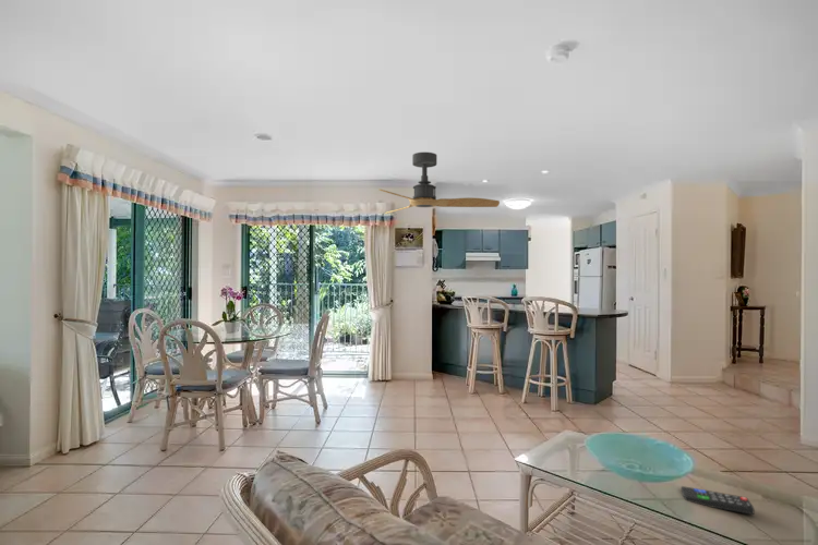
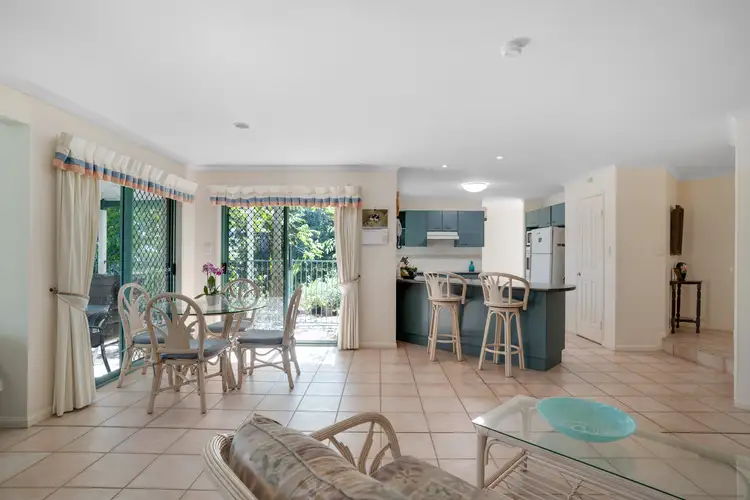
- ceiling fan [378,152,501,215]
- remote control [681,485,755,516]
